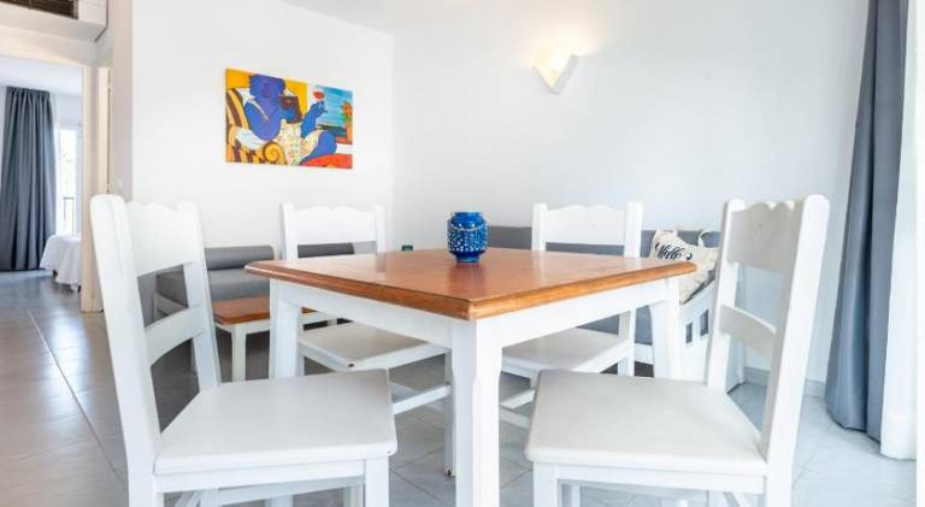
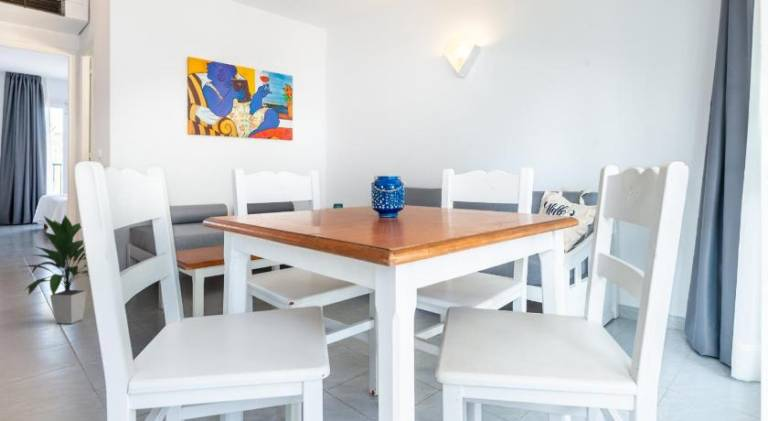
+ indoor plant [20,214,89,325]
